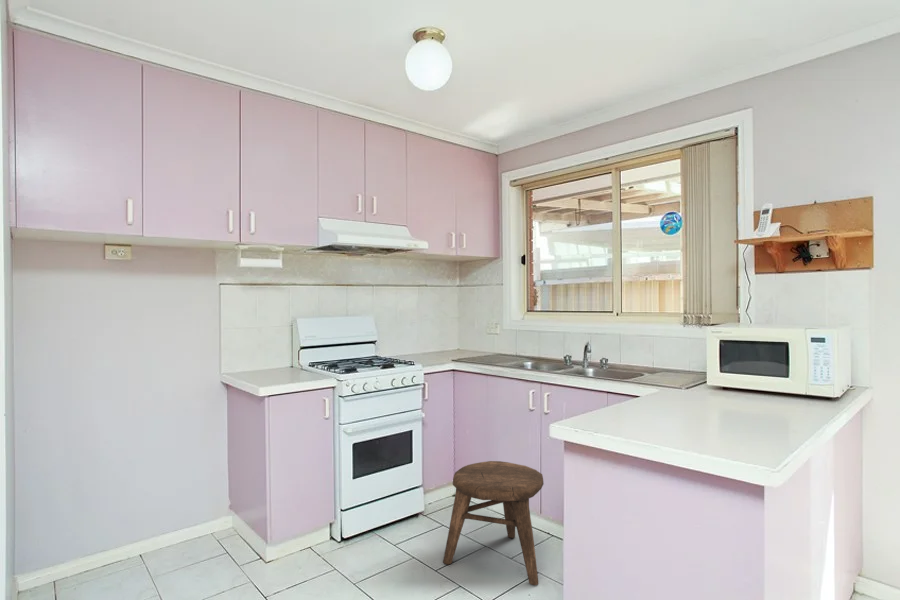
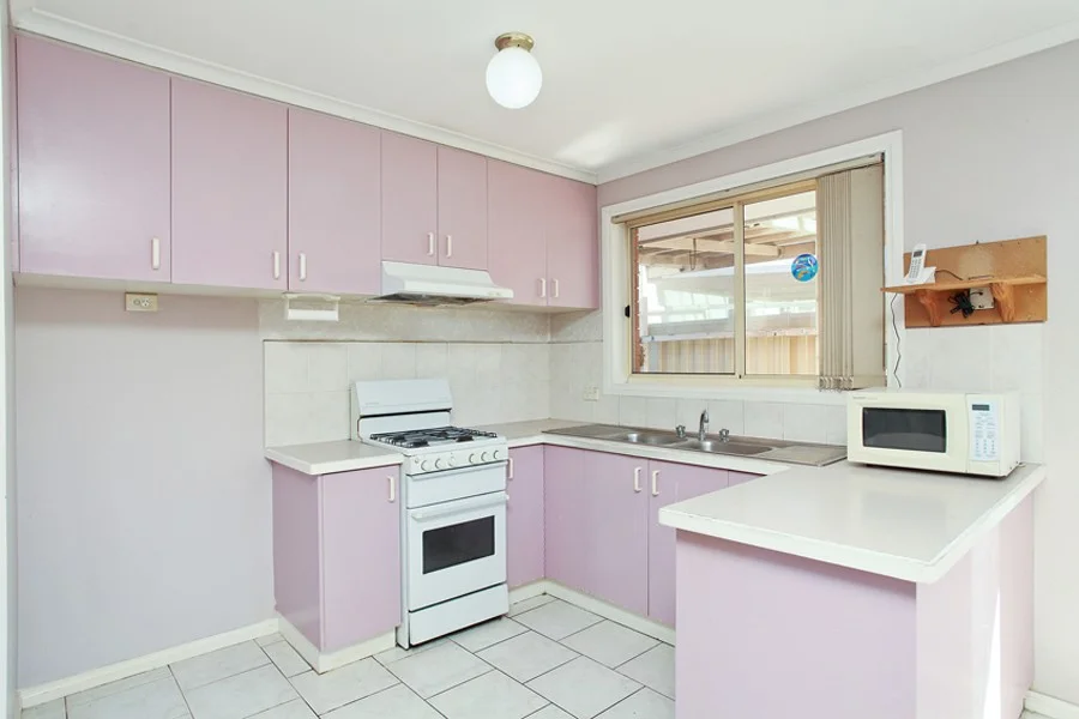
- stool [442,460,545,586]
